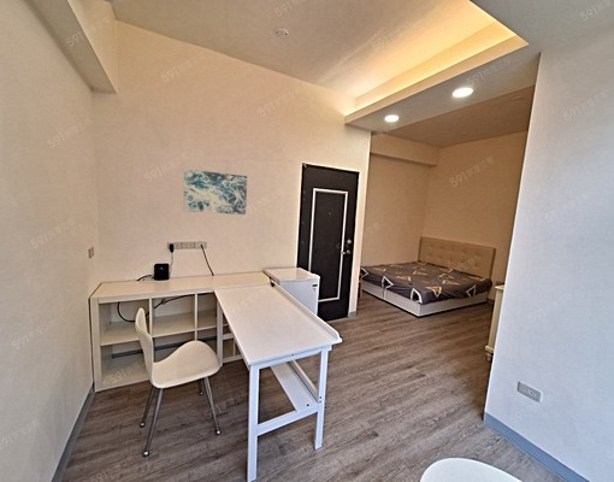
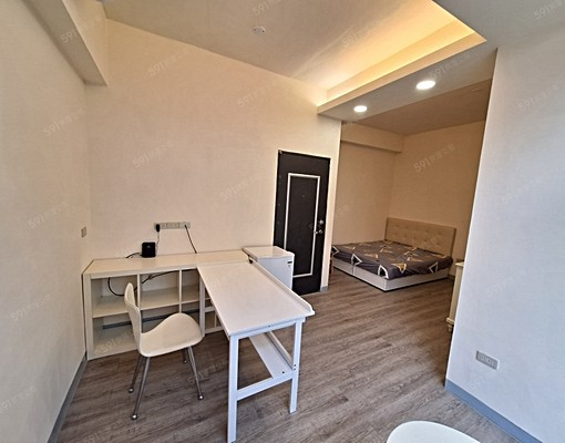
- wall art [183,167,248,216]
